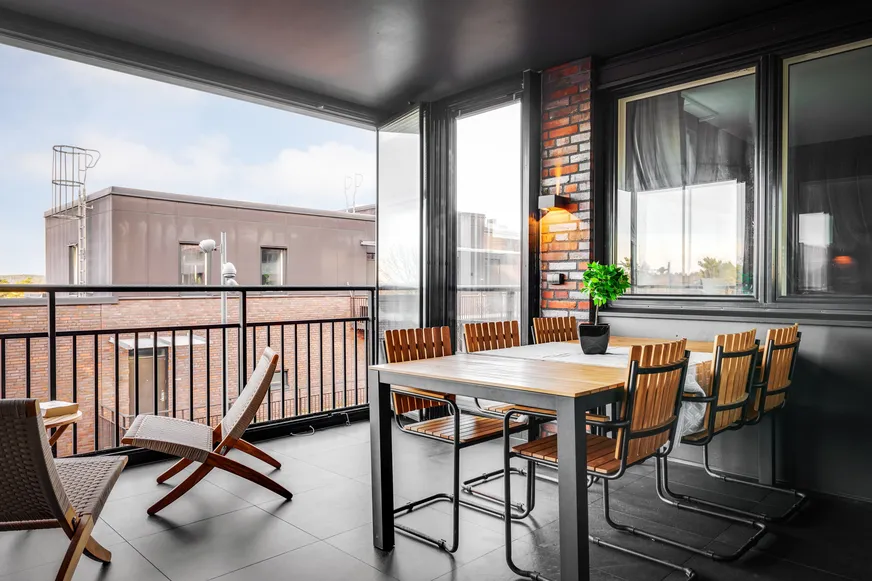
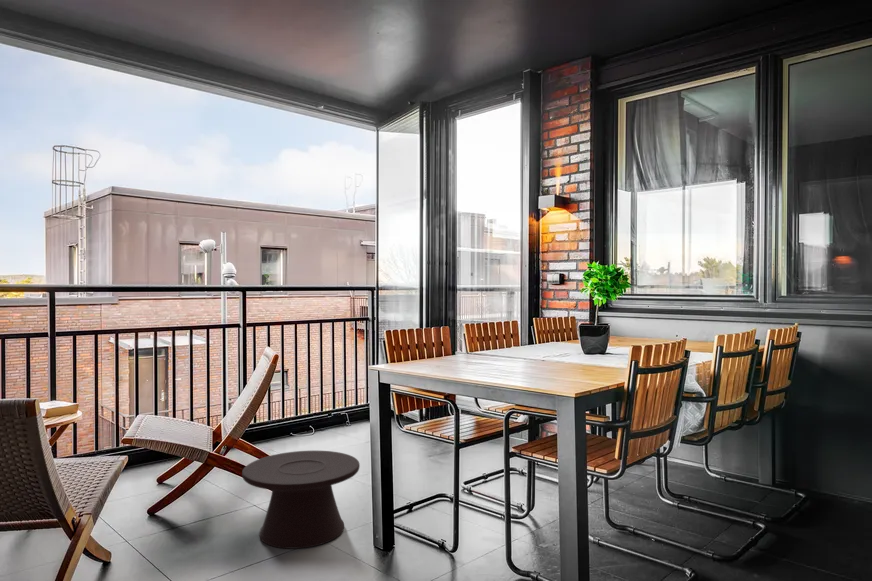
+ side table [241,450,361,550]
